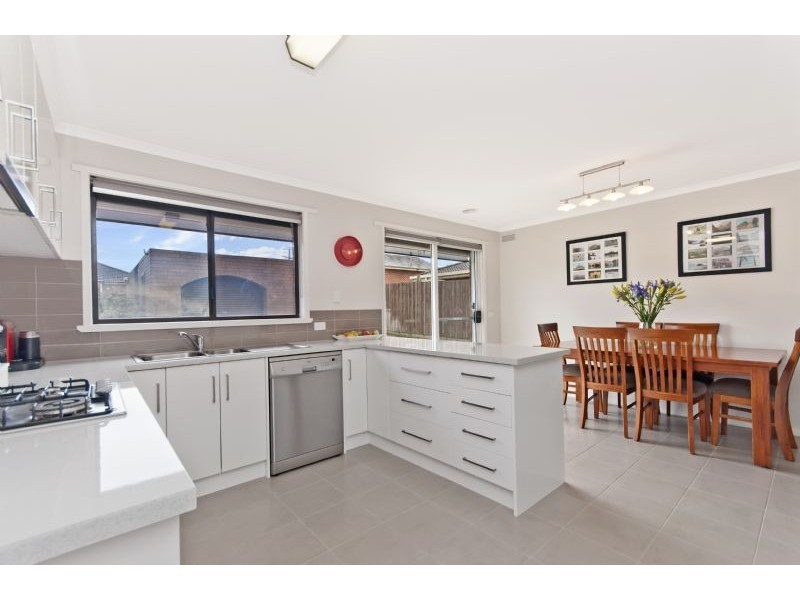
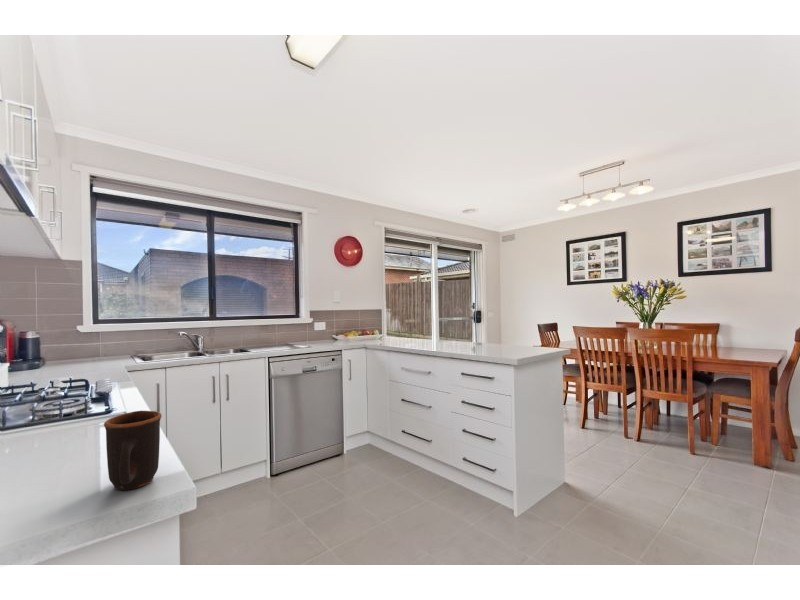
+ mug [103,410,163,491]
